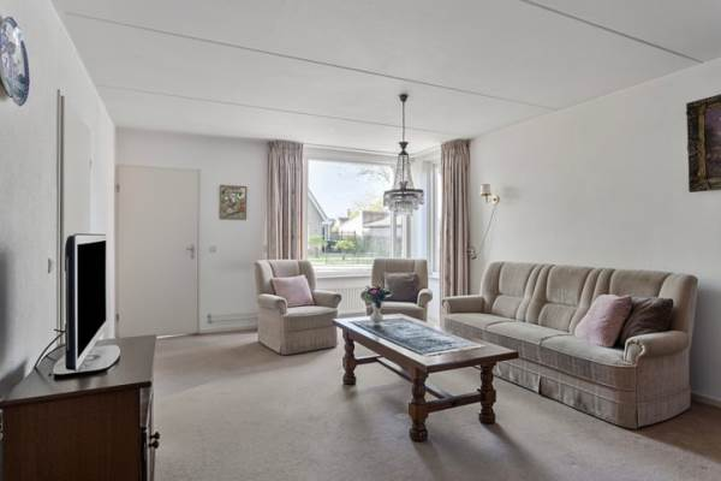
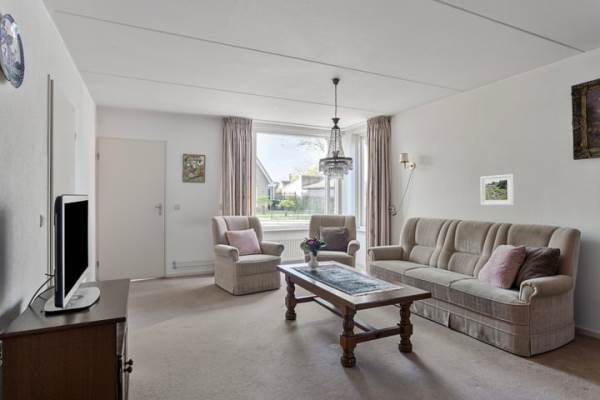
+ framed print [479,173,515,206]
